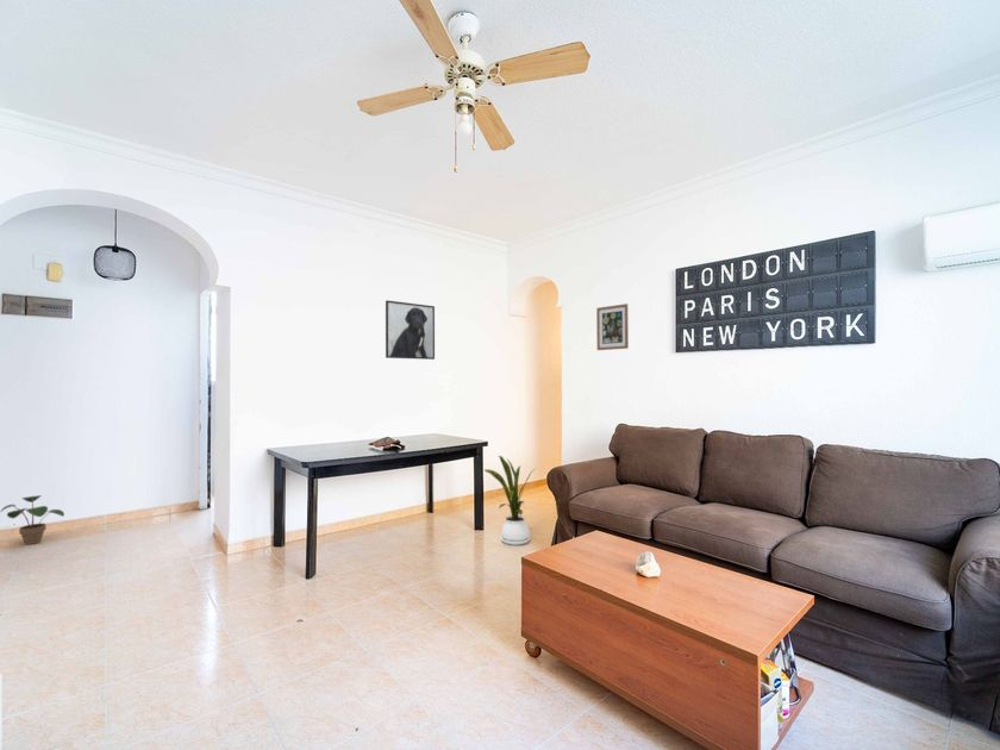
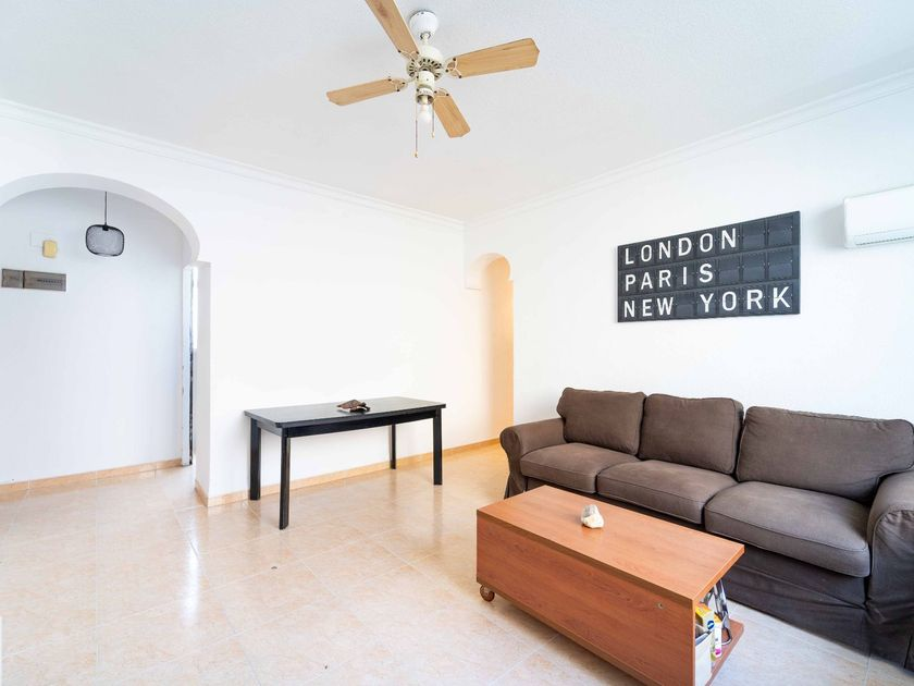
- wall art [595,302,630,351]
- house plant [483,455,536,546]
- potted plant [0,494,65,546]
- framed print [385,299,436,361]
